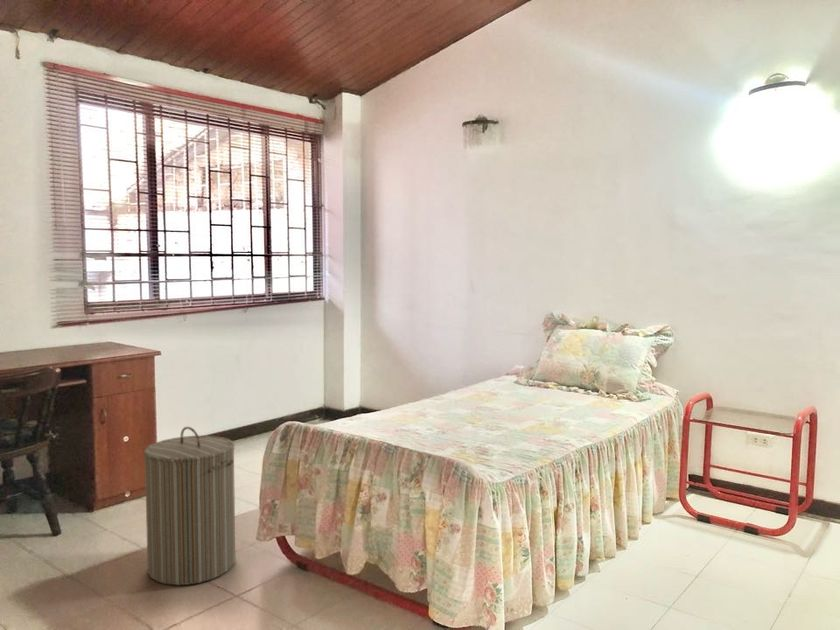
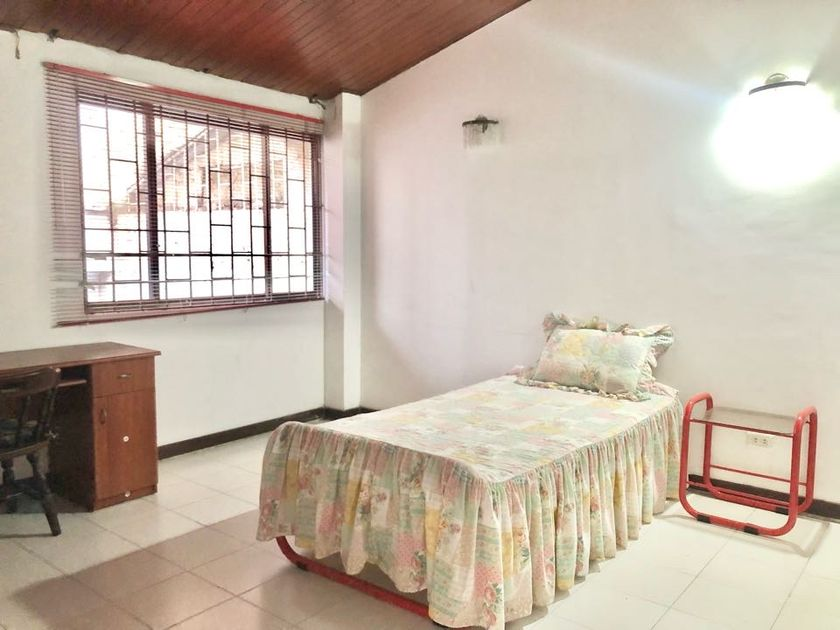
- laundry hamper [143,426,236,586]
